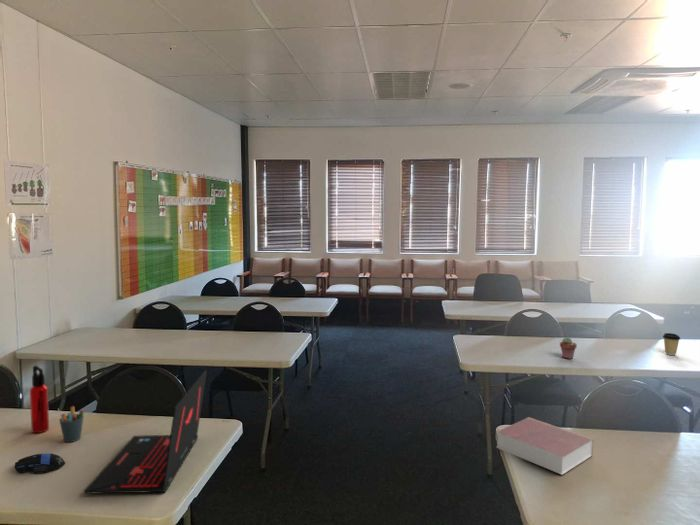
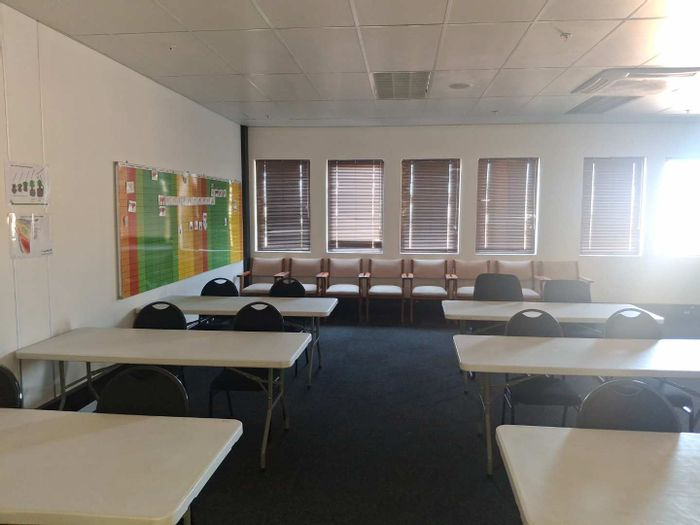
- laptop [82,368,208,495]
- water bottle [29,365,50,434]
- computer mouse [13,452,66,475]
- coffee cup [662,332,681,356]
- potted succulent [559,336,578,360]
- pen holder [57,405,85,443]
- book [495,416,594,476]
